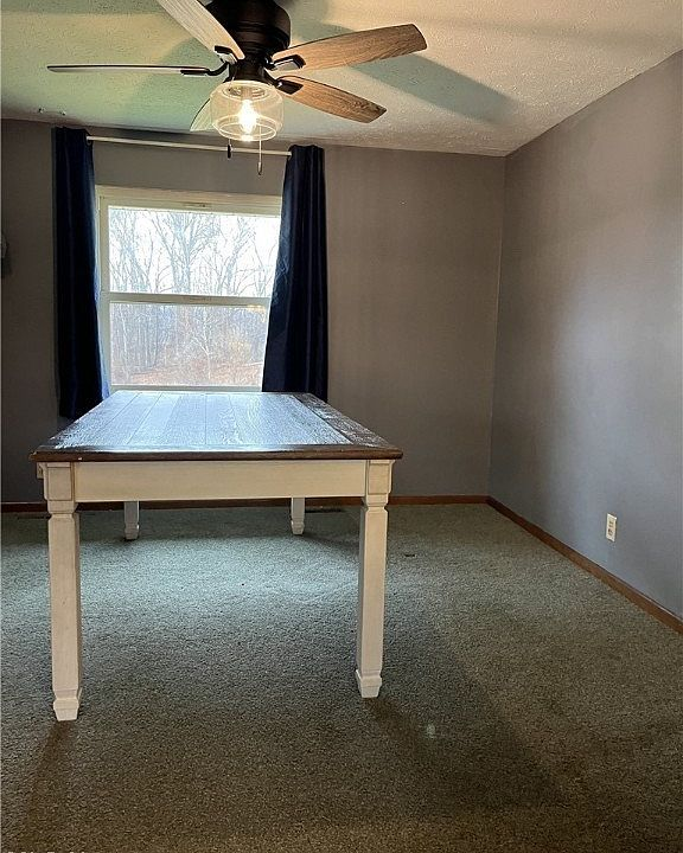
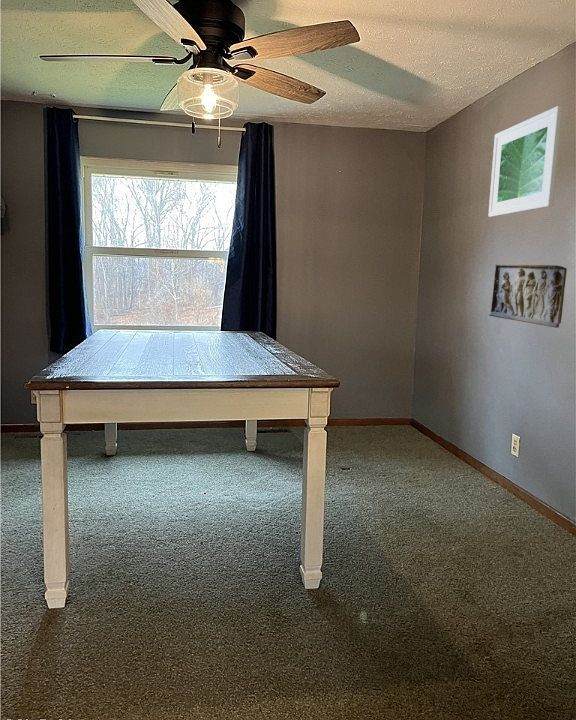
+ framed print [487,105,563,218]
+ relief sculpture [488,264,568,329]
